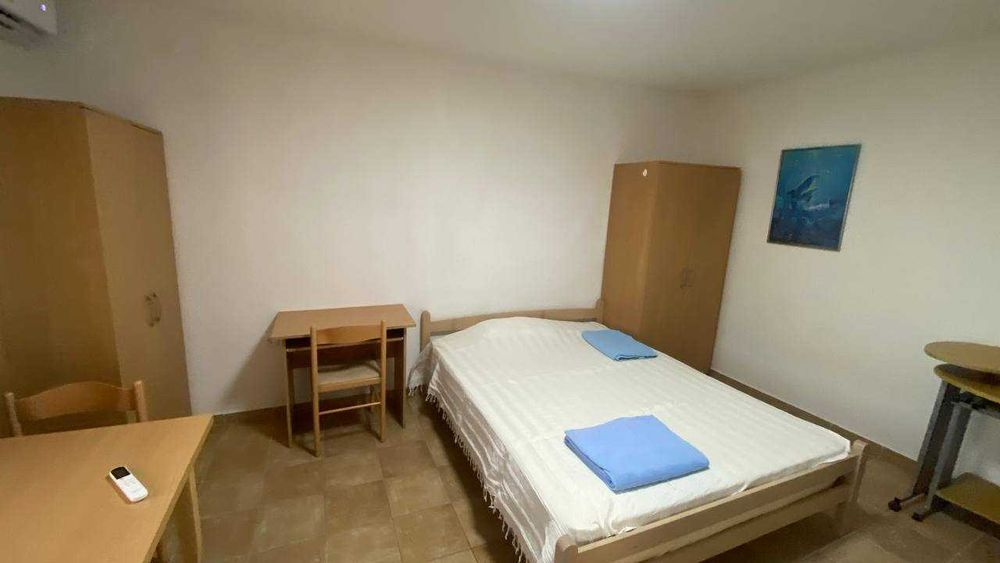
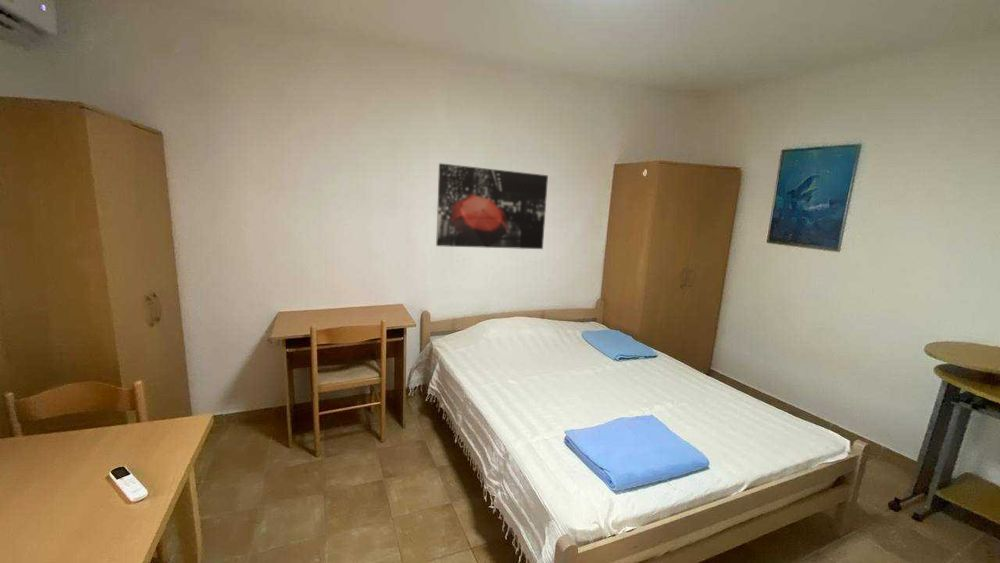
+ wall art [435,162,549,250]
